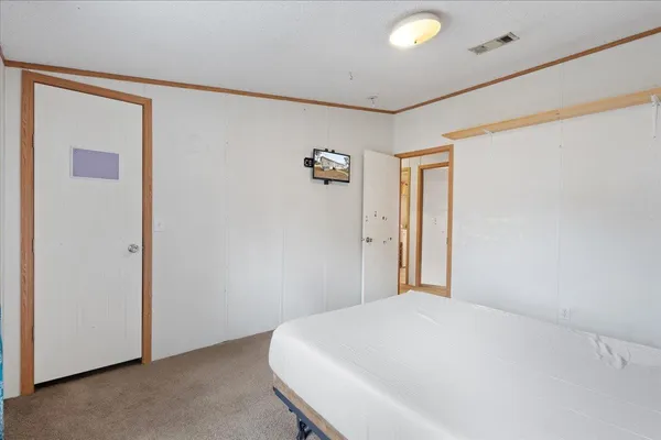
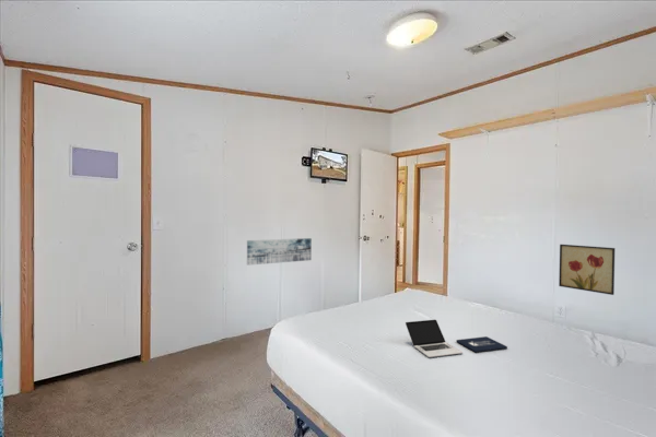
+ wall art [558,244,616,296]
+ laptop [405,319,508,358]
+ wall art [246,237,313,267]
